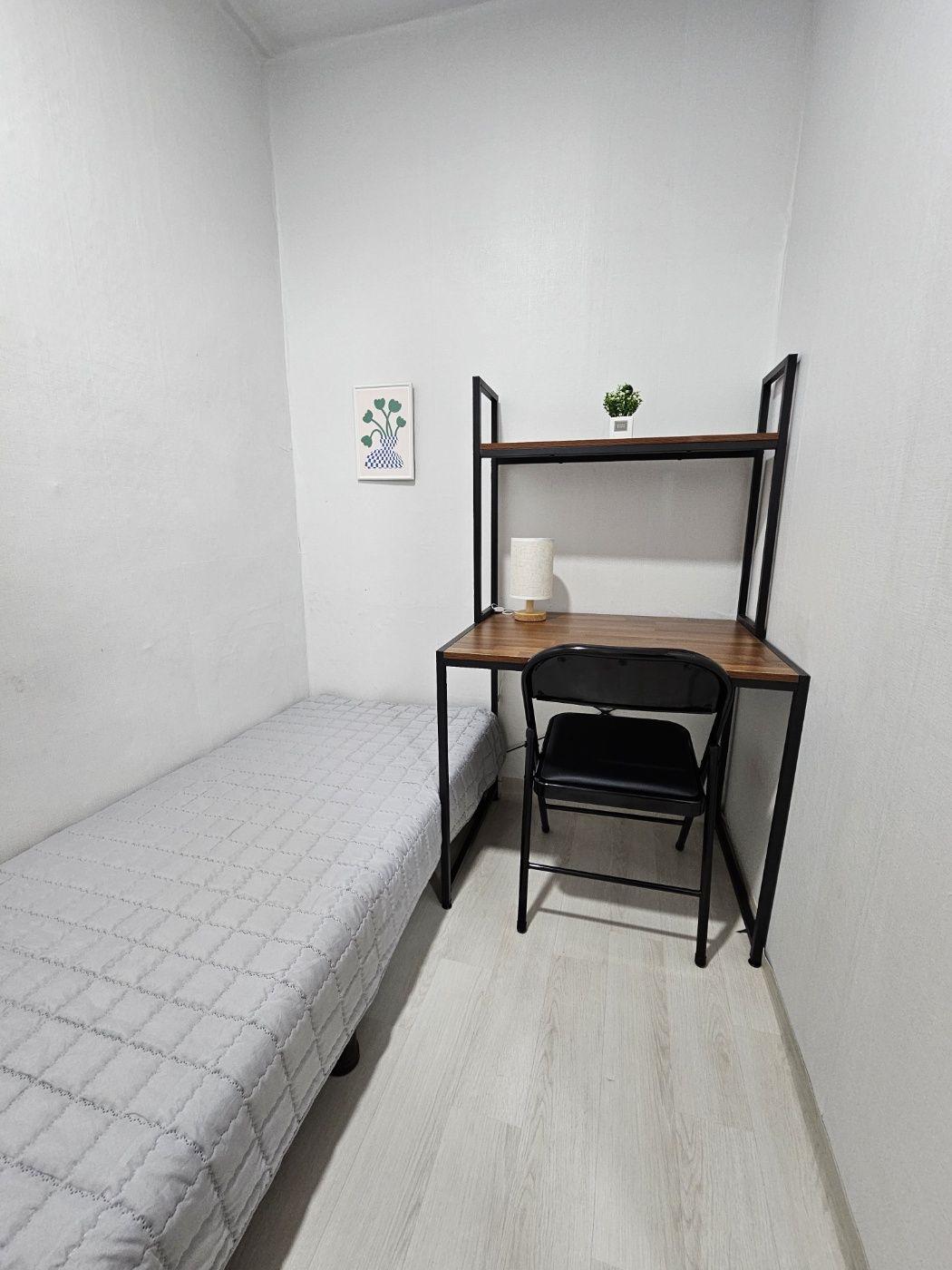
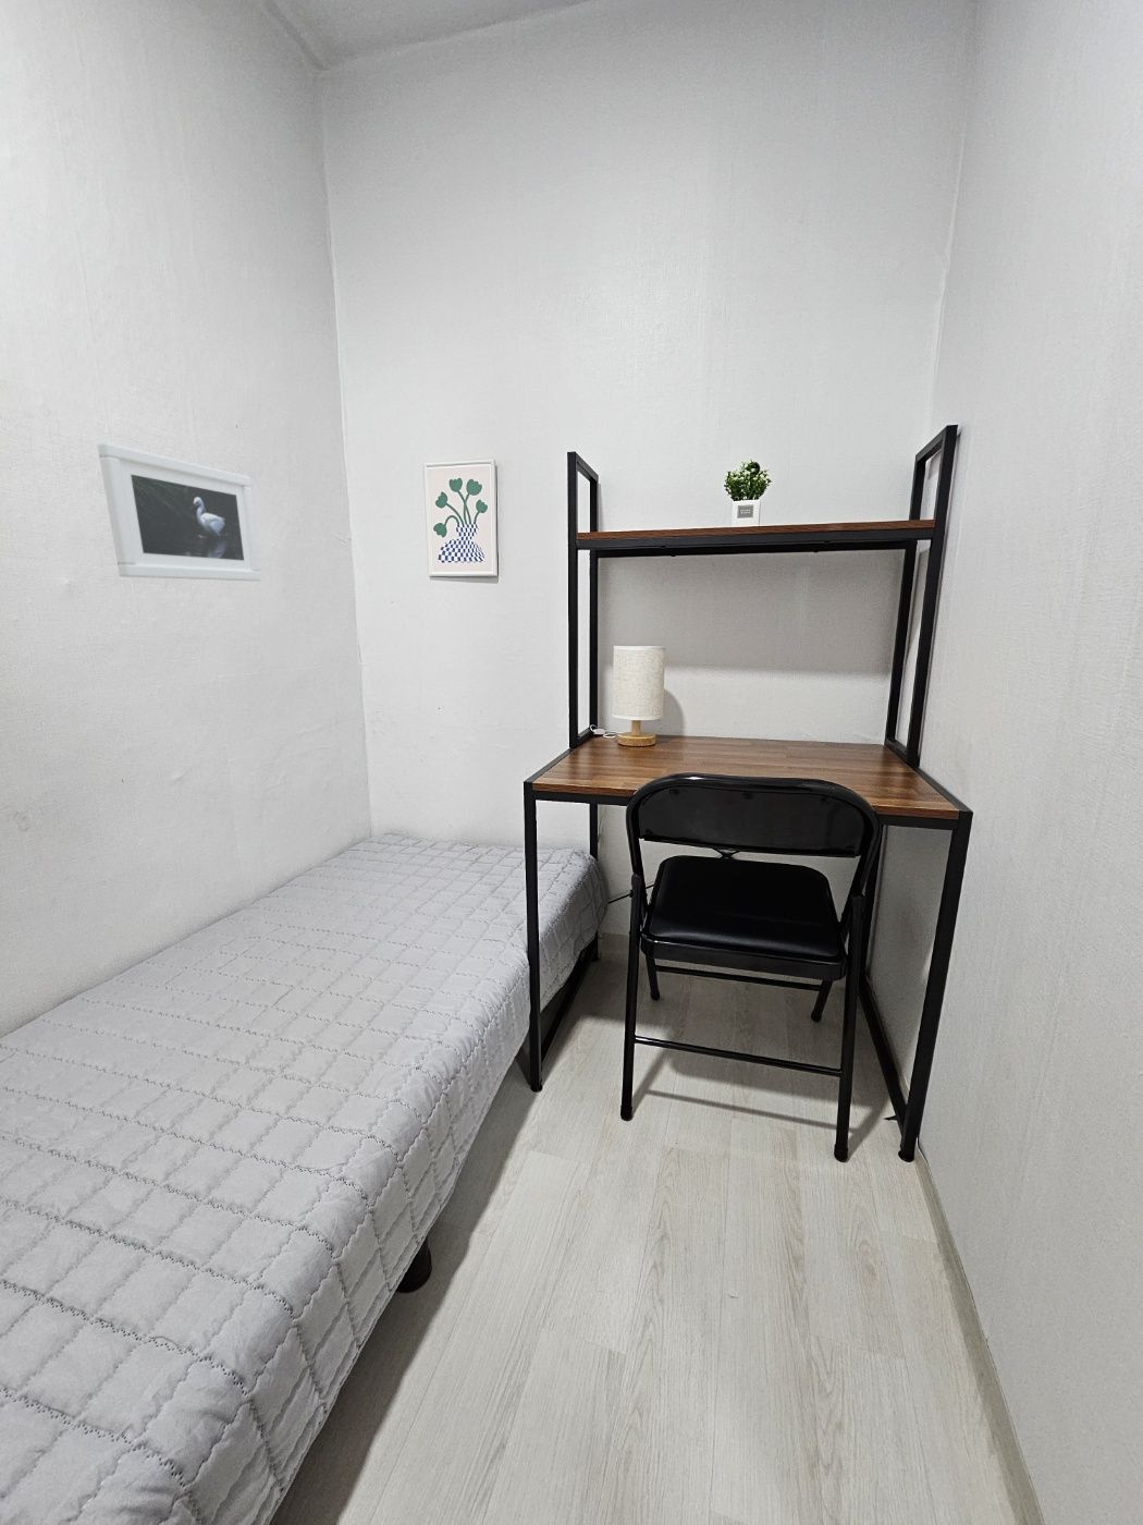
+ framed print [97,442,263,581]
